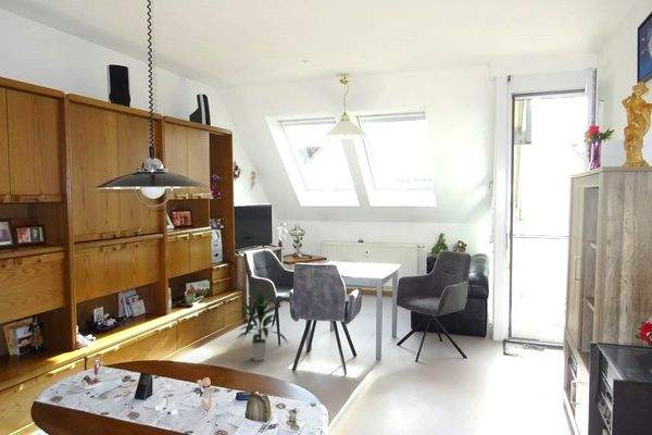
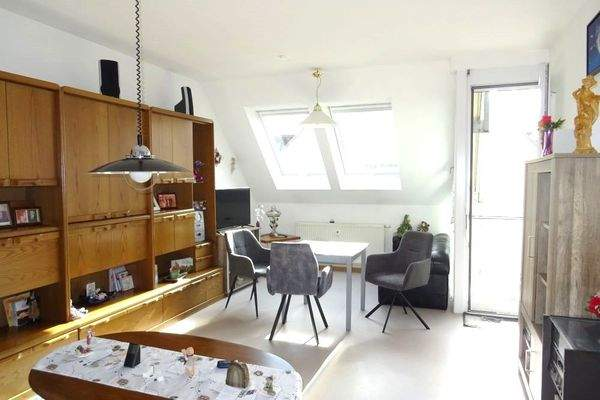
- indoor plant [236,289,289,362]
